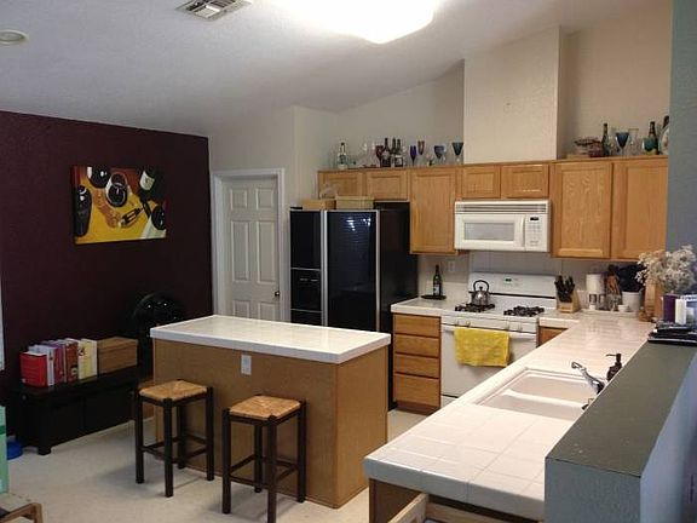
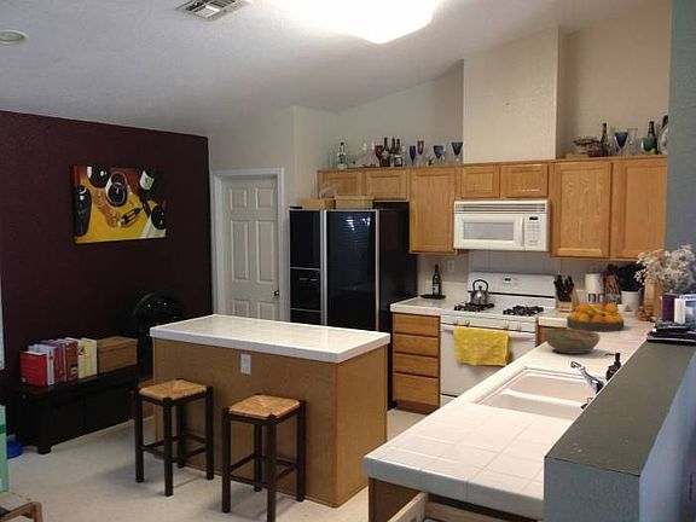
+ fruit bowl [566,302,625,332]
+ bowl [543,327,602,355]
